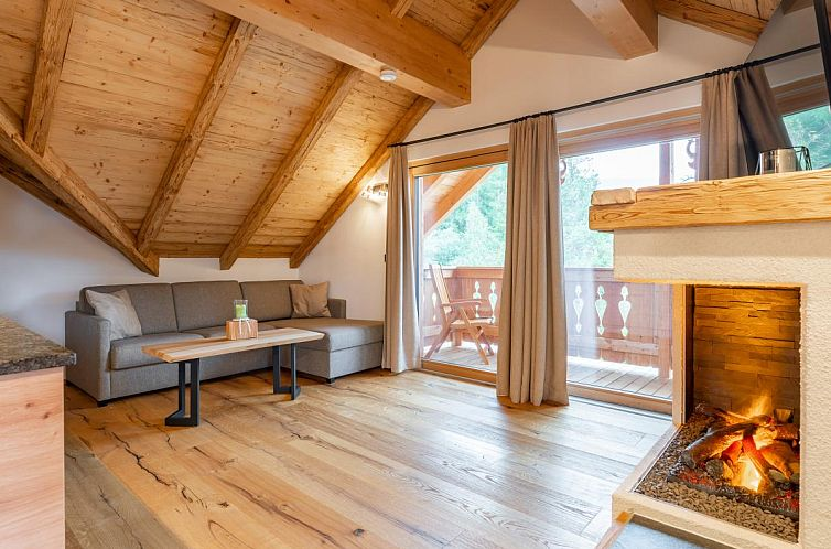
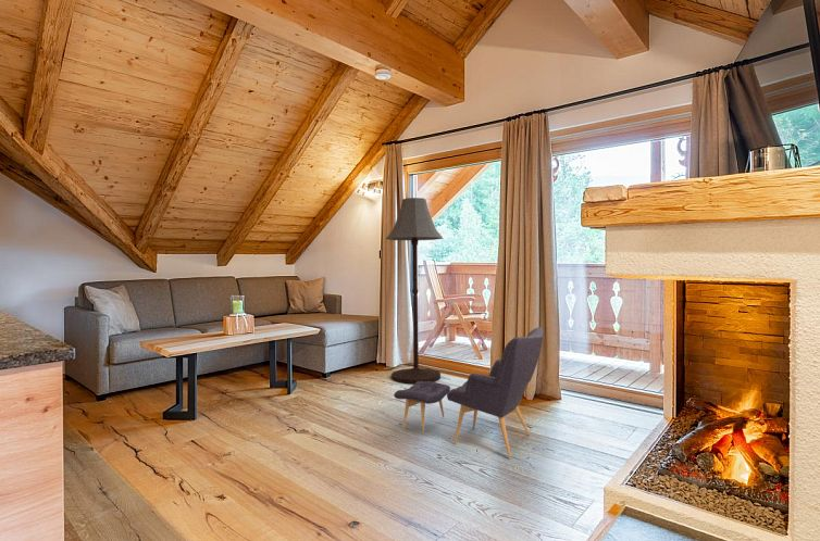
+ armchair [393,327,545,458]
+ floor lamp [385,197,444,385]
